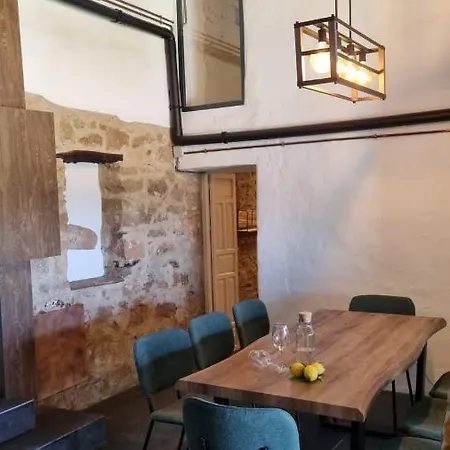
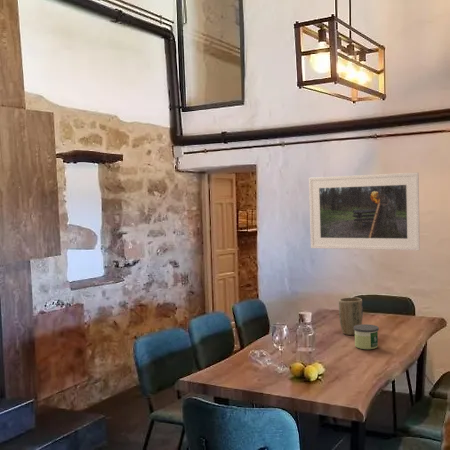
+ candle [354,323,380,350]
+ plant pot [338,297,364,336]
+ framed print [308,172,421,251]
